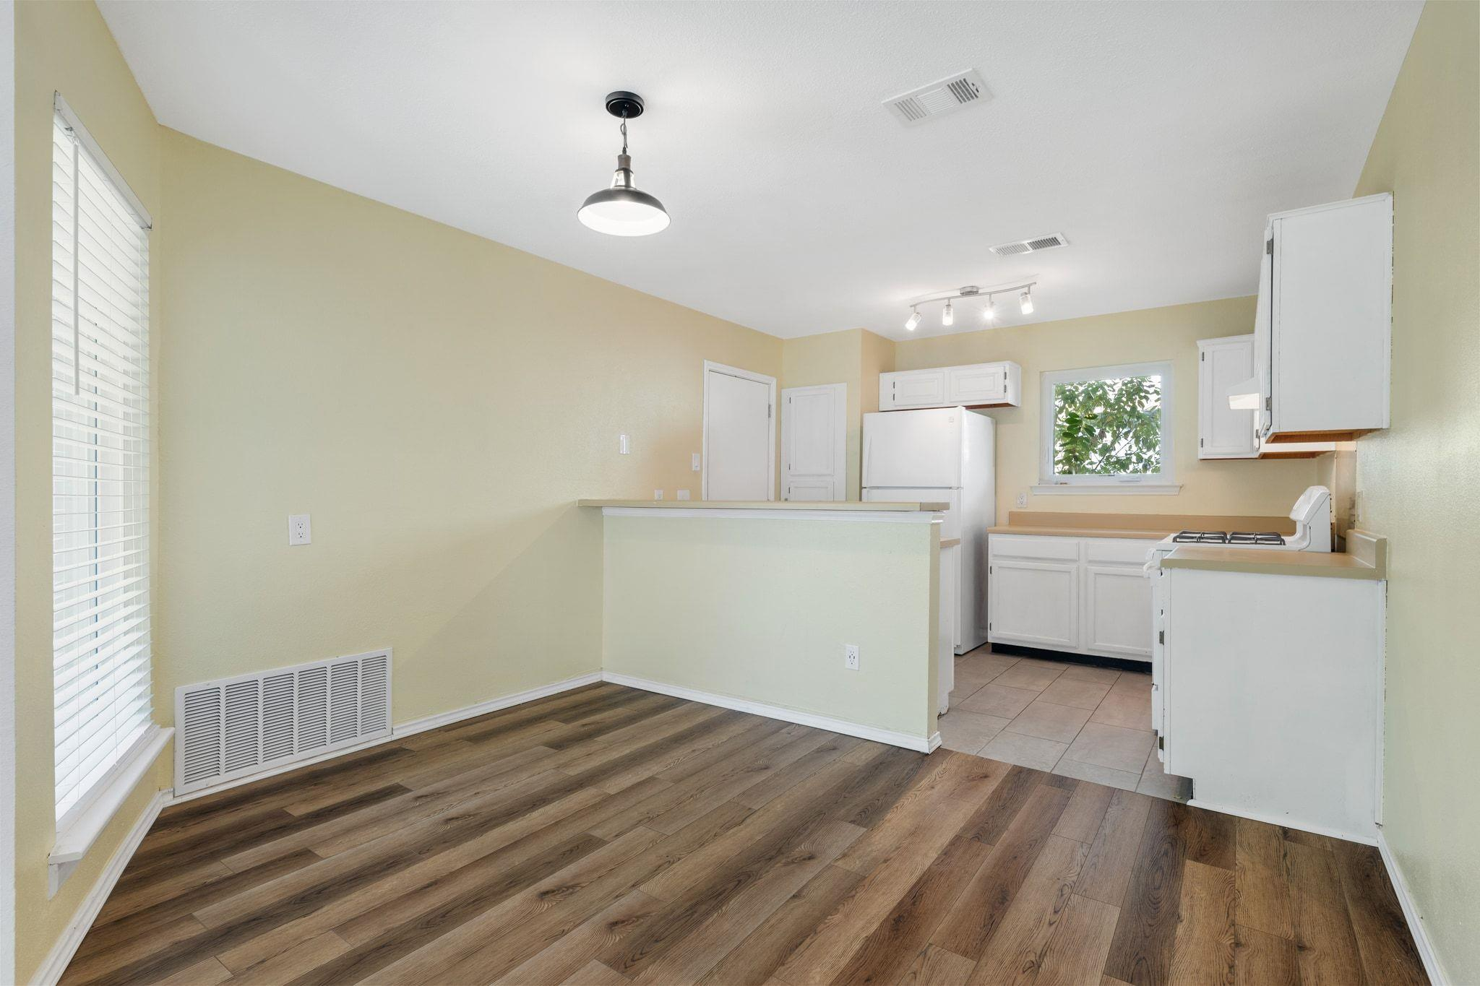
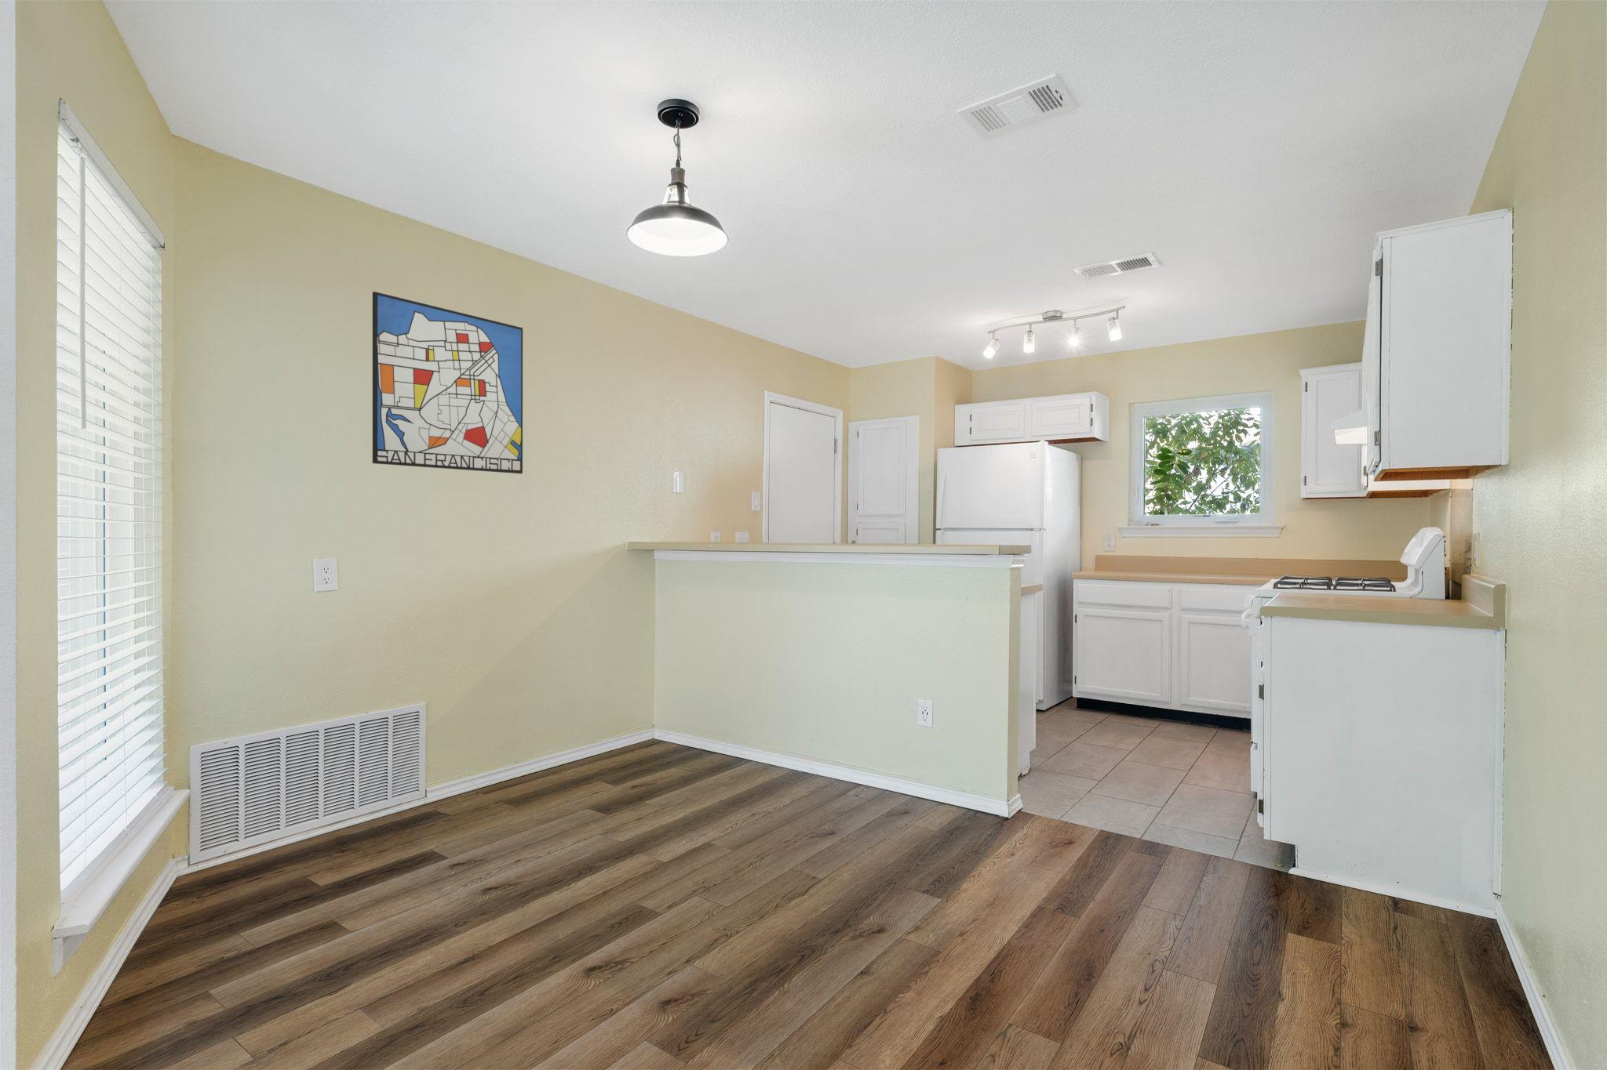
+ wall art [372,291,523,474]
